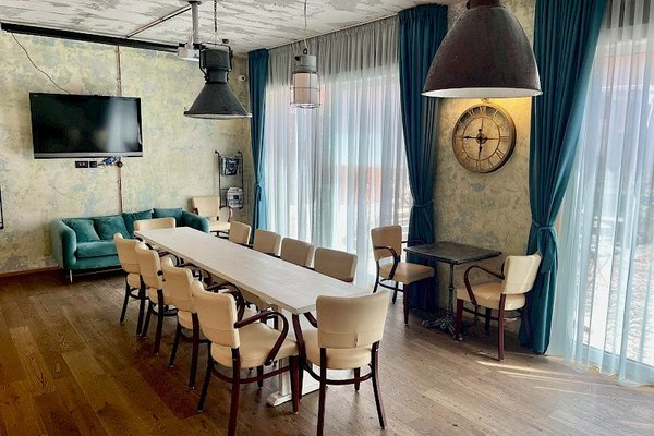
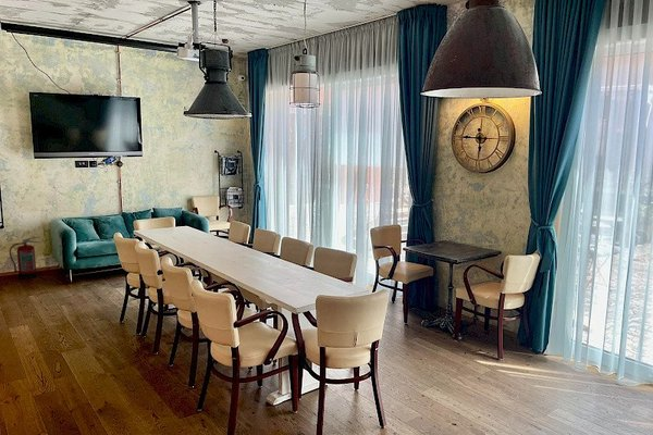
+ fire extinguisher [9,236,42,281]
